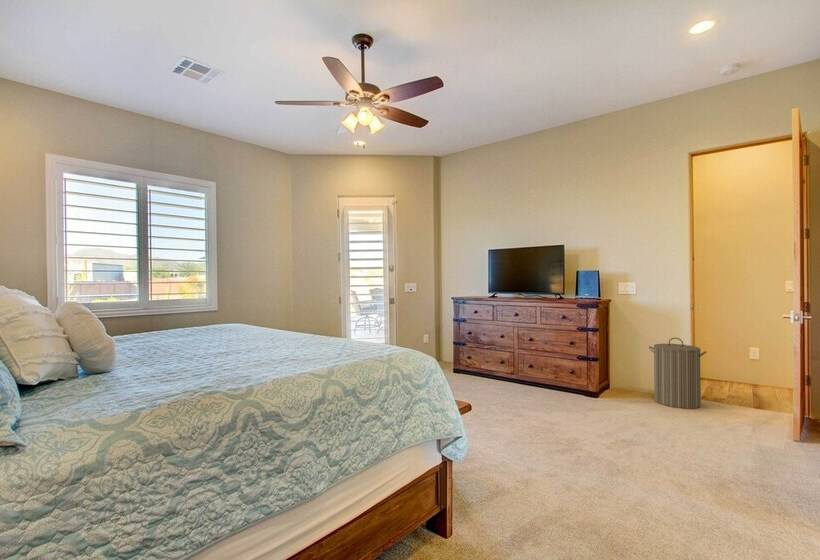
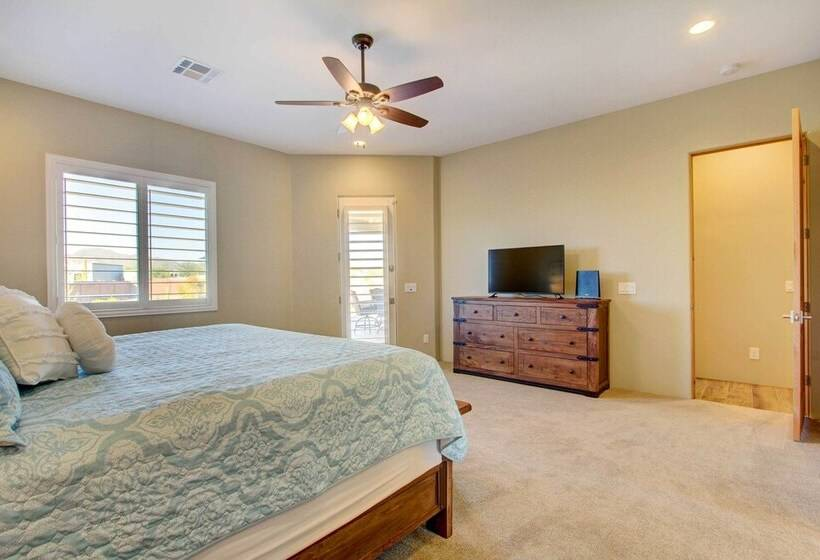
- laundry hamper [648,337,707,410]
